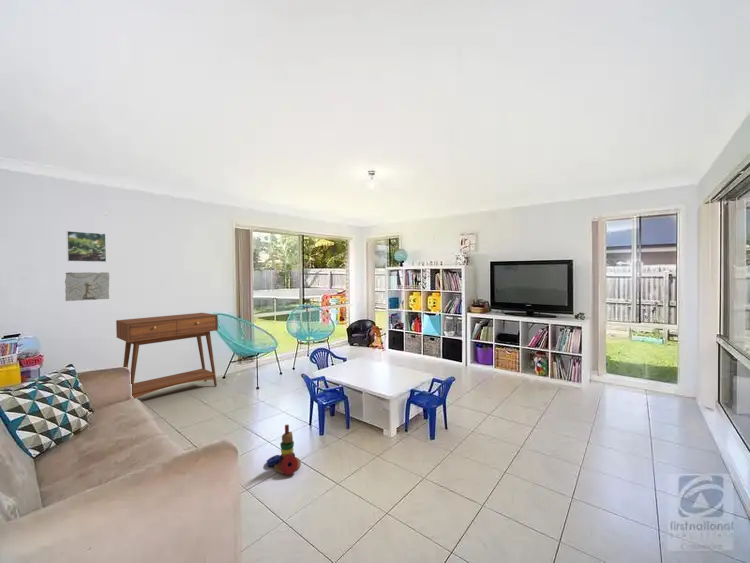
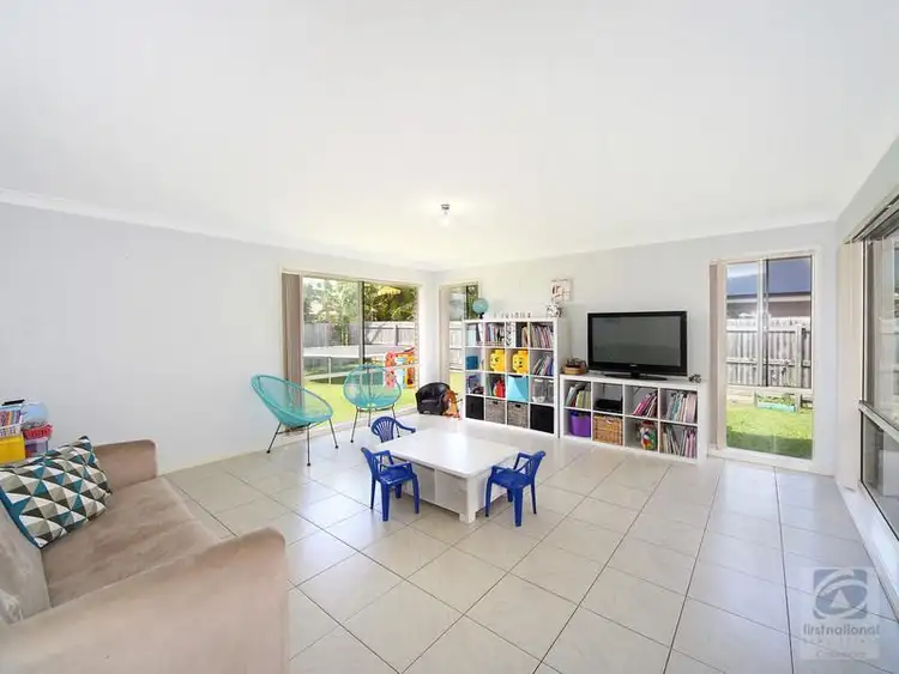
- console table [115,312,219,399]
- stacking toy [266,424,302,476]
- relief sculpture [64,271,110,302]
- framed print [65,230,107,263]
